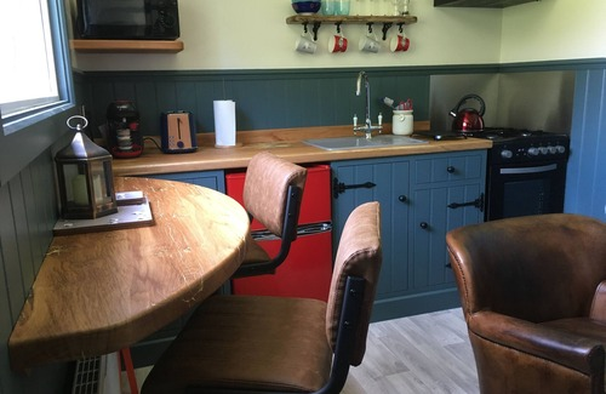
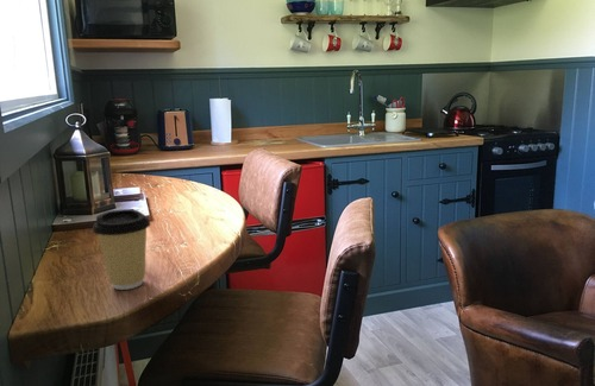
+ coffee cup [92,208,151,291]
